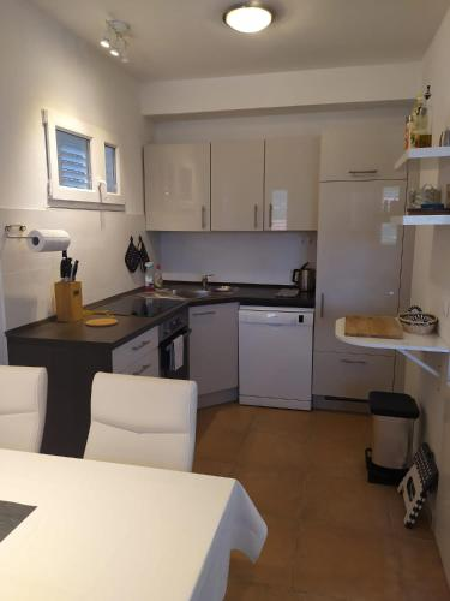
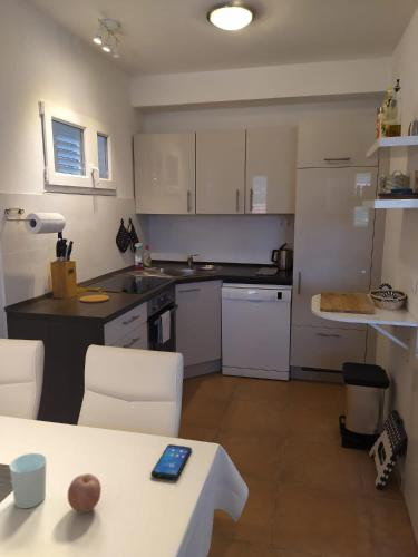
+ cup [9,452,48,509]
+ smartphone [149,443,193,481]
+ fruit [67,472,103,514]
